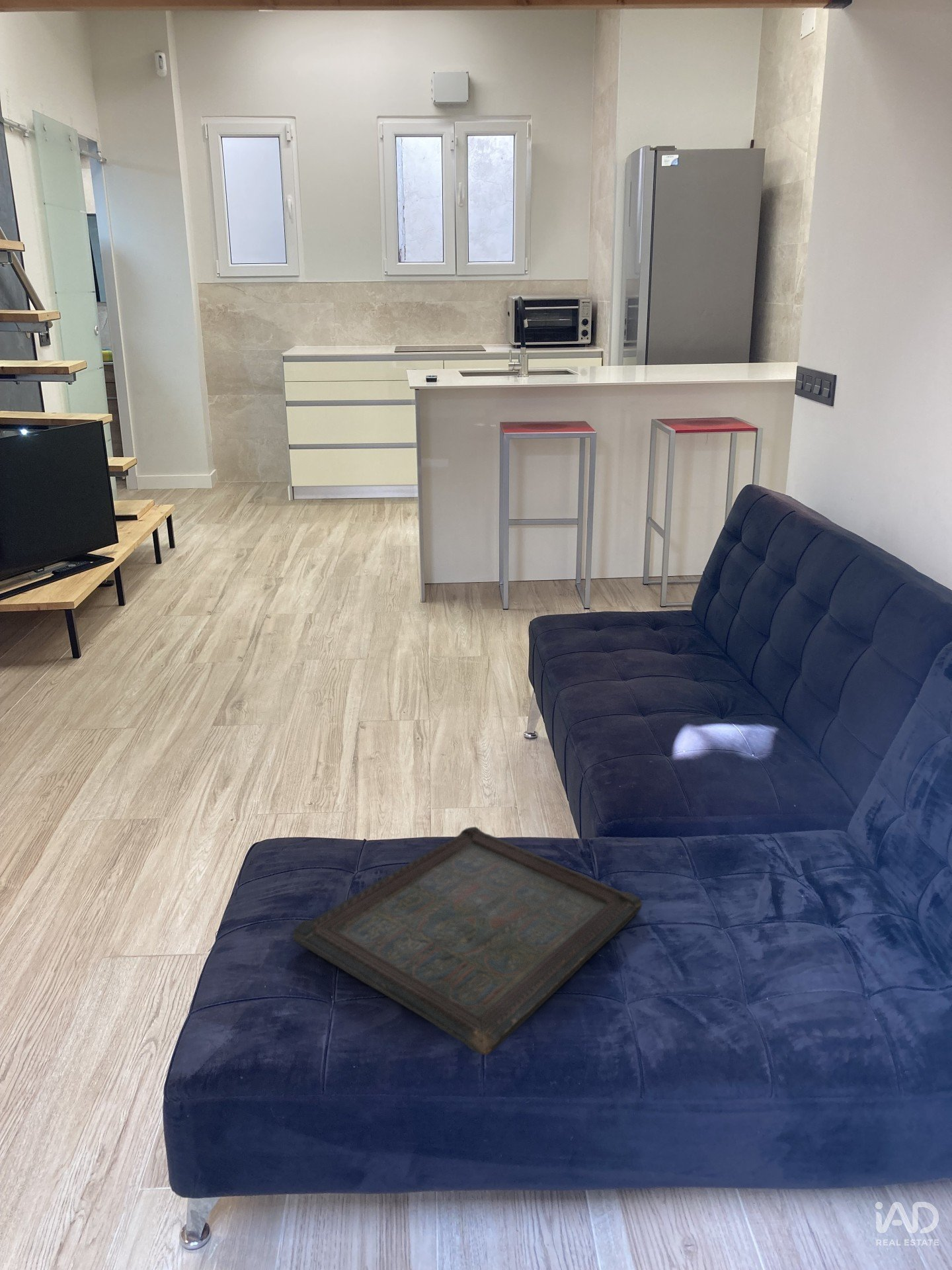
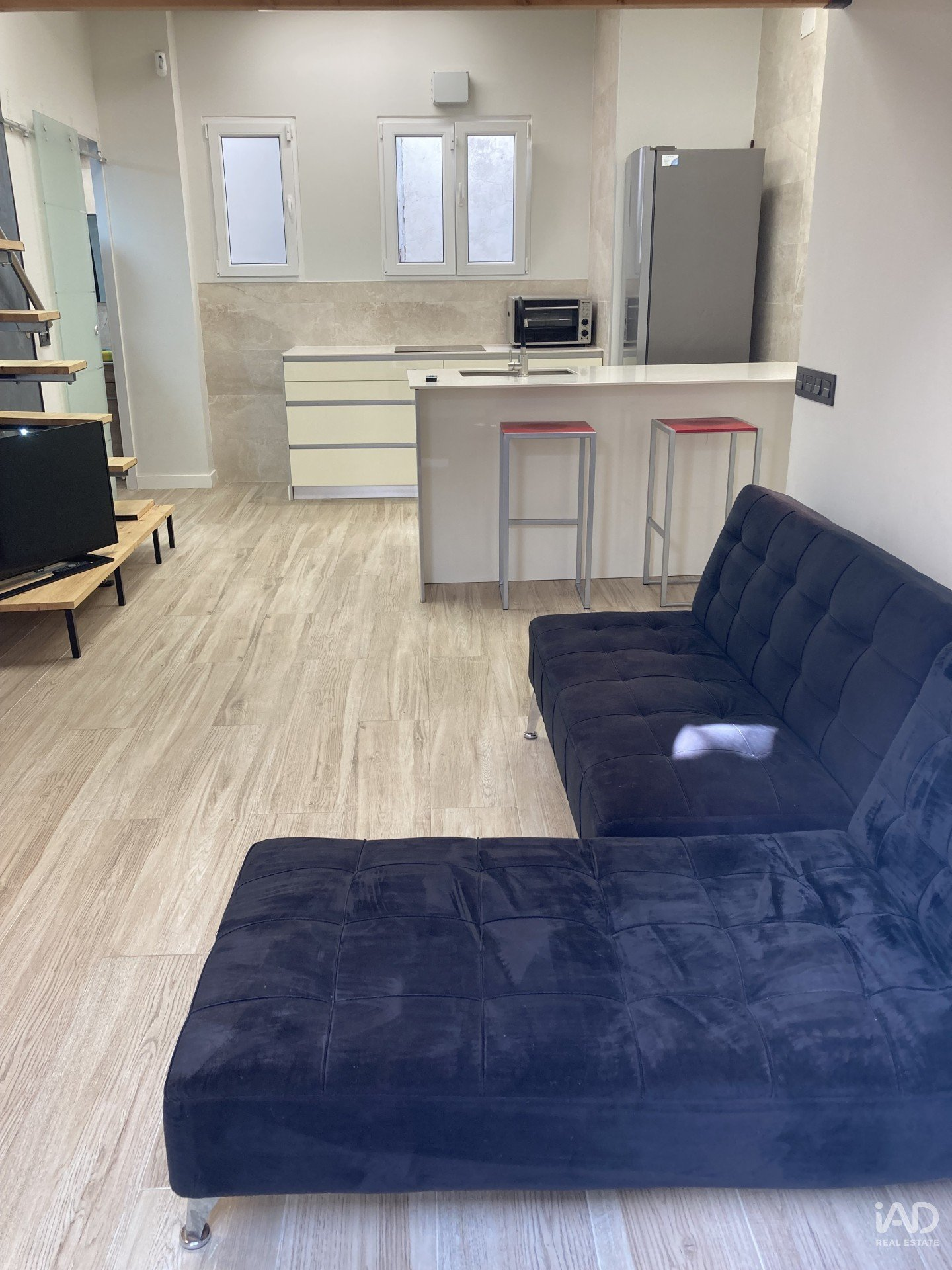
- serving tray [292,826,643,1056]
